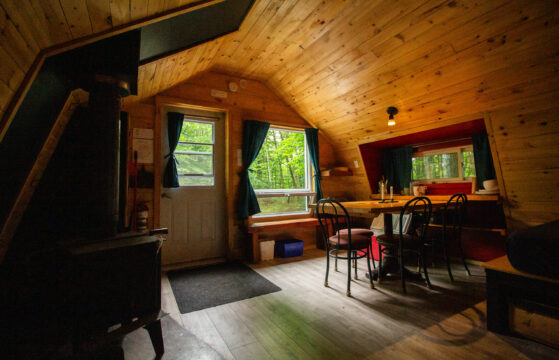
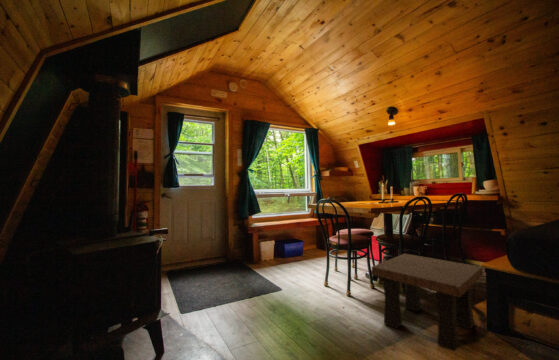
+ side table [371,253,484,352]
